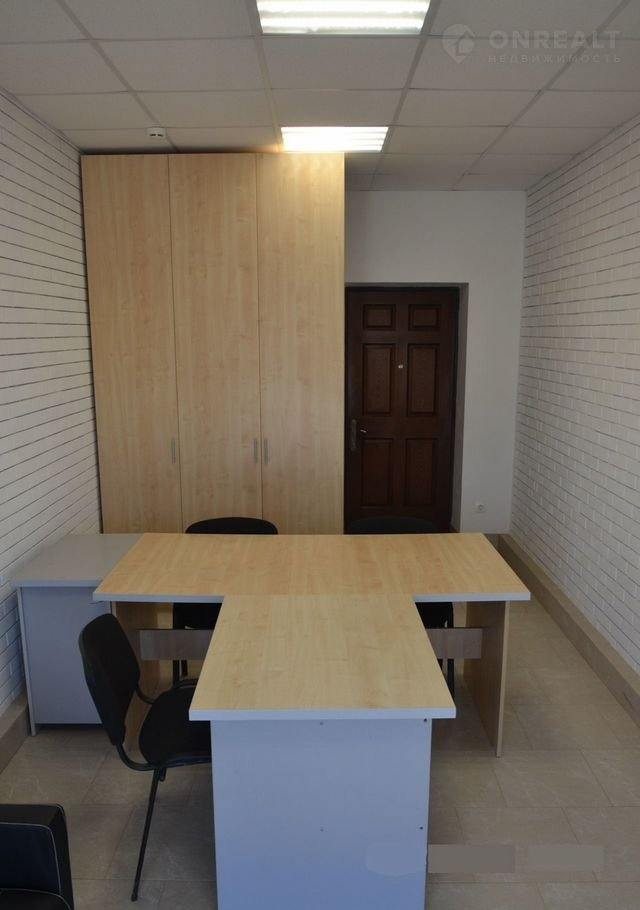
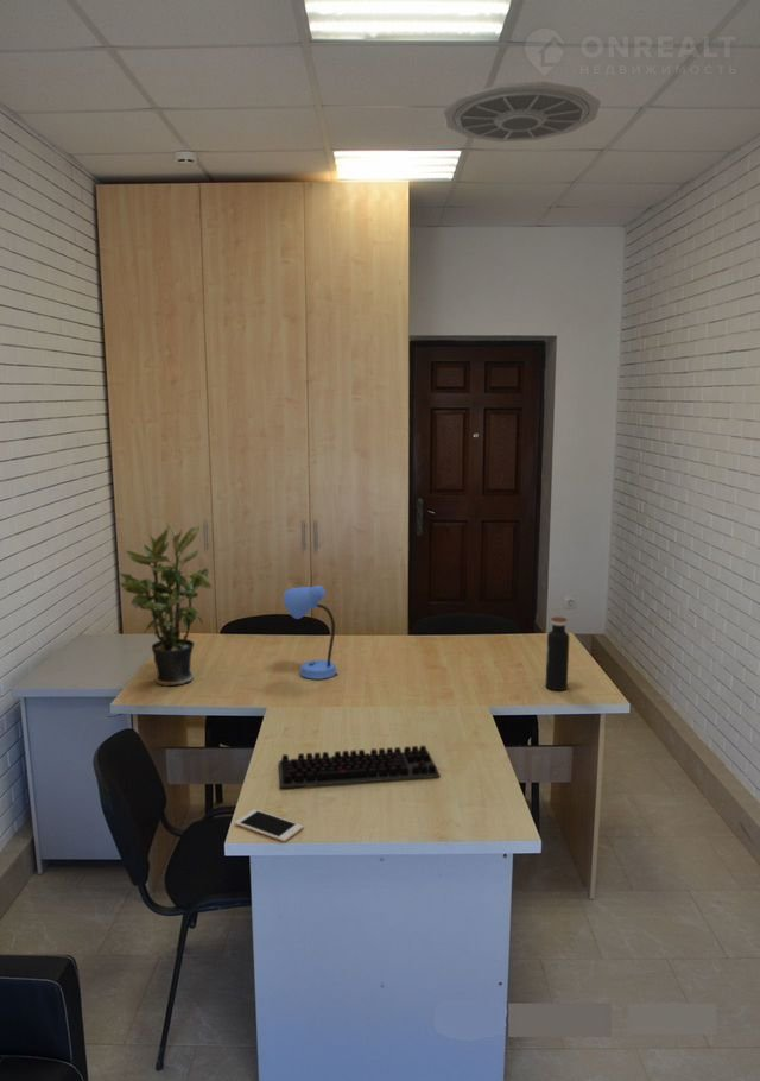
+ desk lamp [283,584,340,681]
+ ceiling vent [443,81,602,143]
+ water bottle [544,615,570,691]
+ cell phone [234,808,304,843]
+ potted plant [119,523,213,688]
+ computer keyboard [278,745,442,789]
